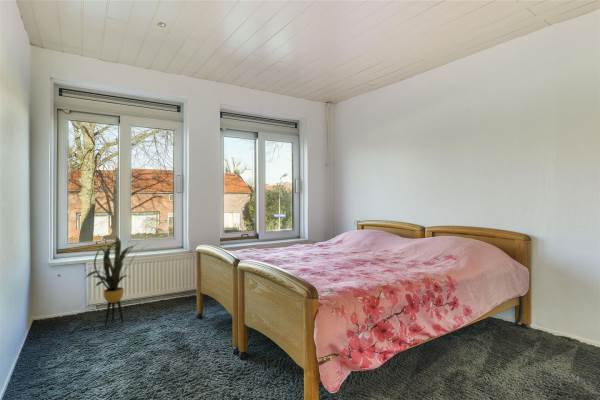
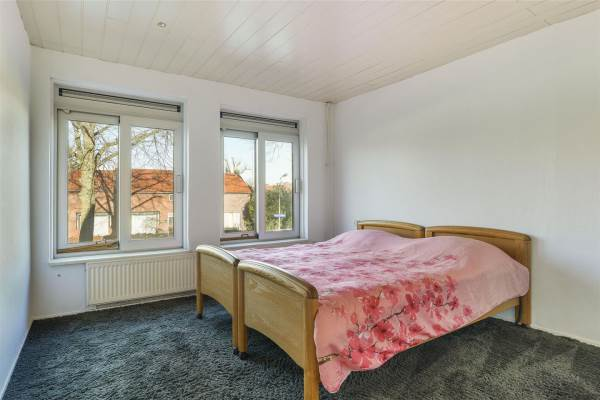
- house plant [85,234,149,326]
